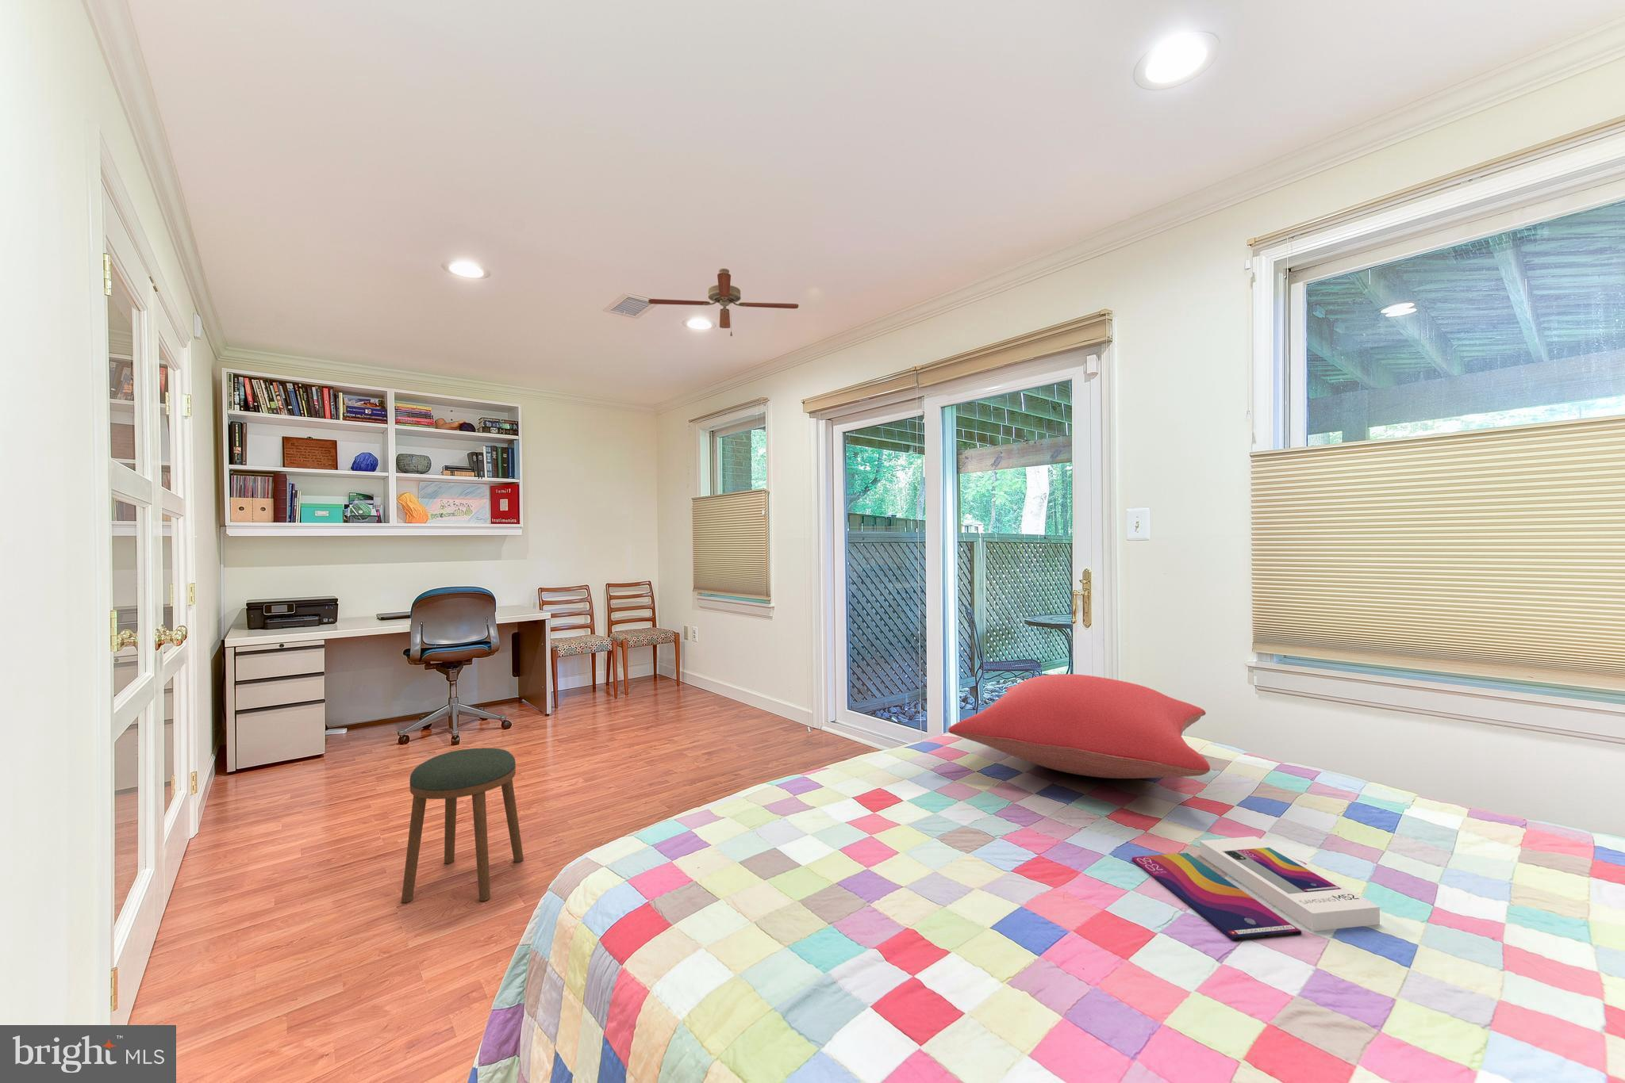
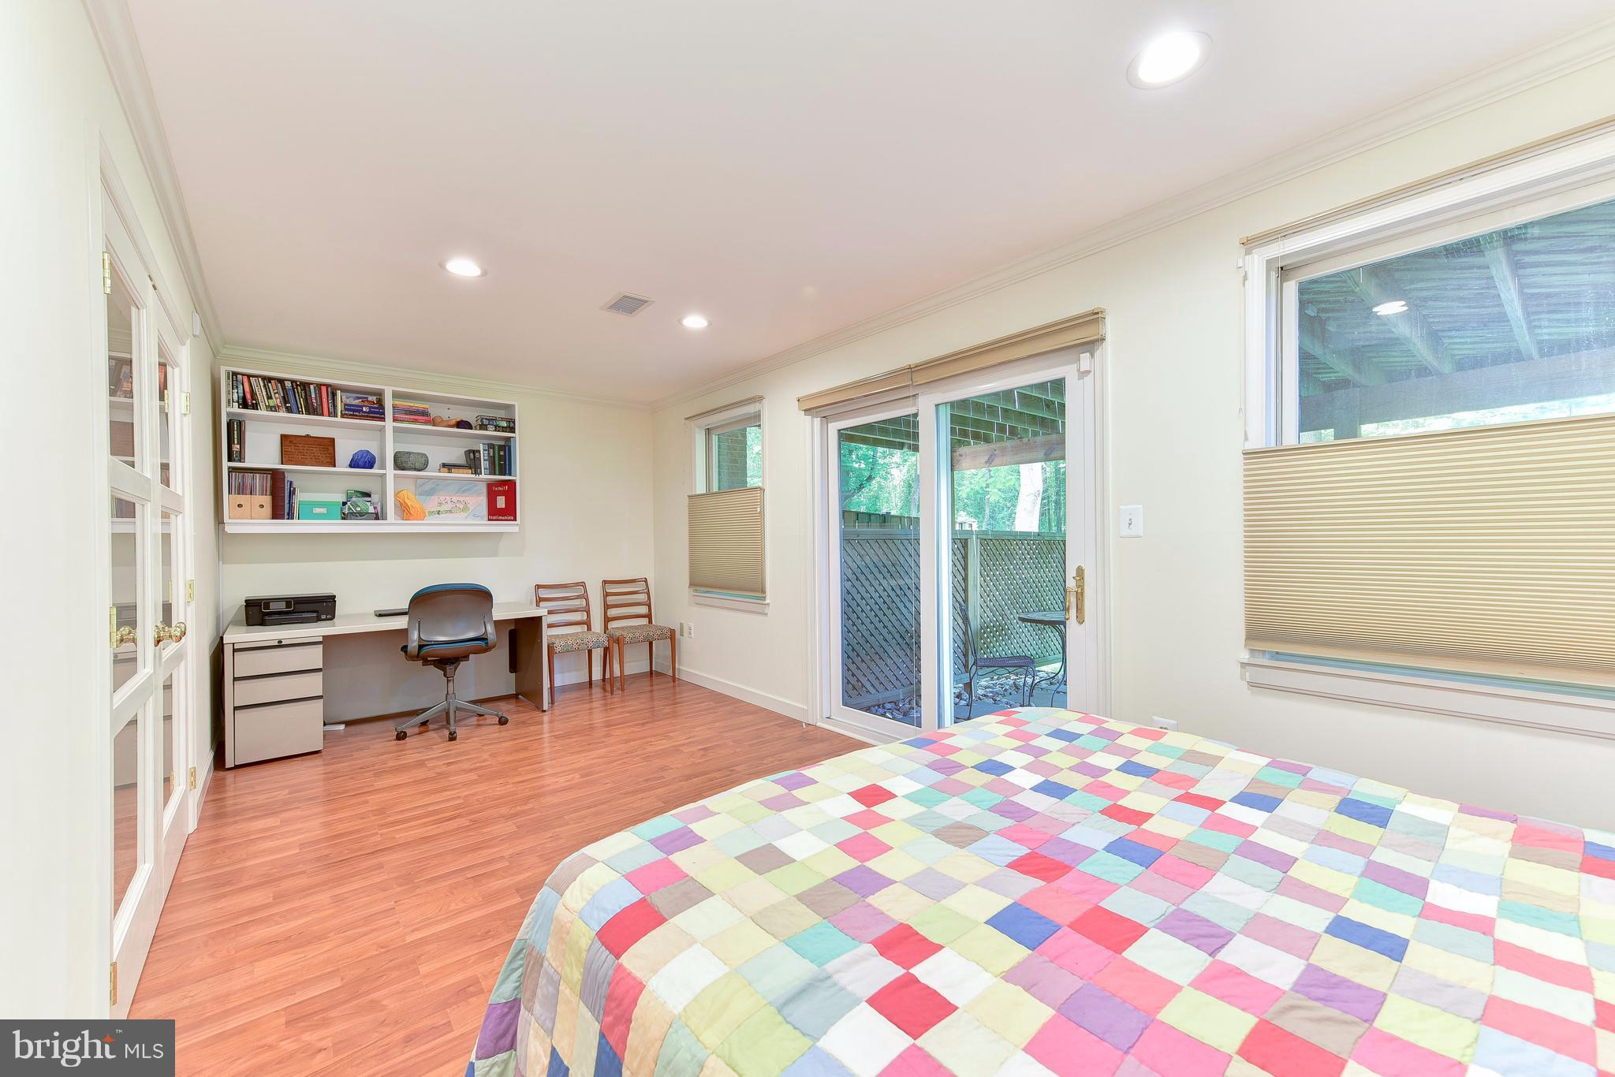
- ceiling fan [648,268,799,337]
- stool [400,747,525,904]
- pillow [948,673,1210,780]
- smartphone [1130,835,1381,942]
